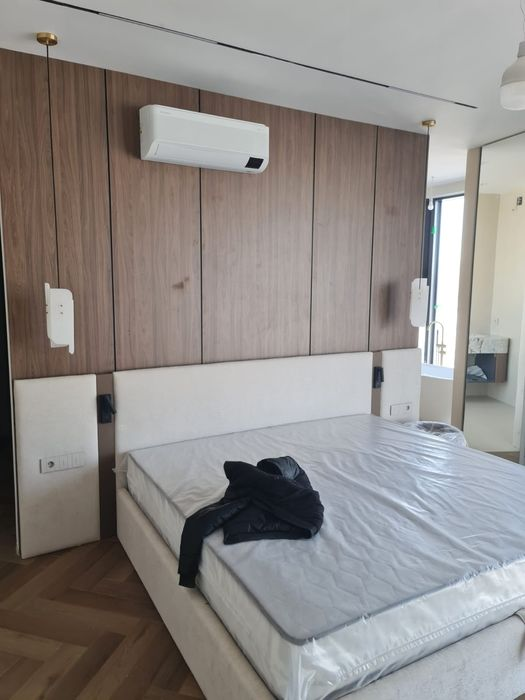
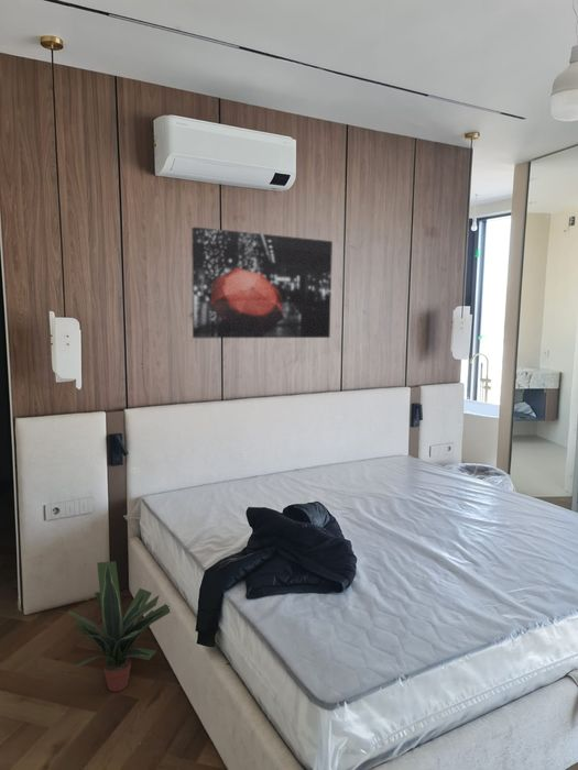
+ wall art [190,226,334,339]
+ potted plant [67,560,172,693]
